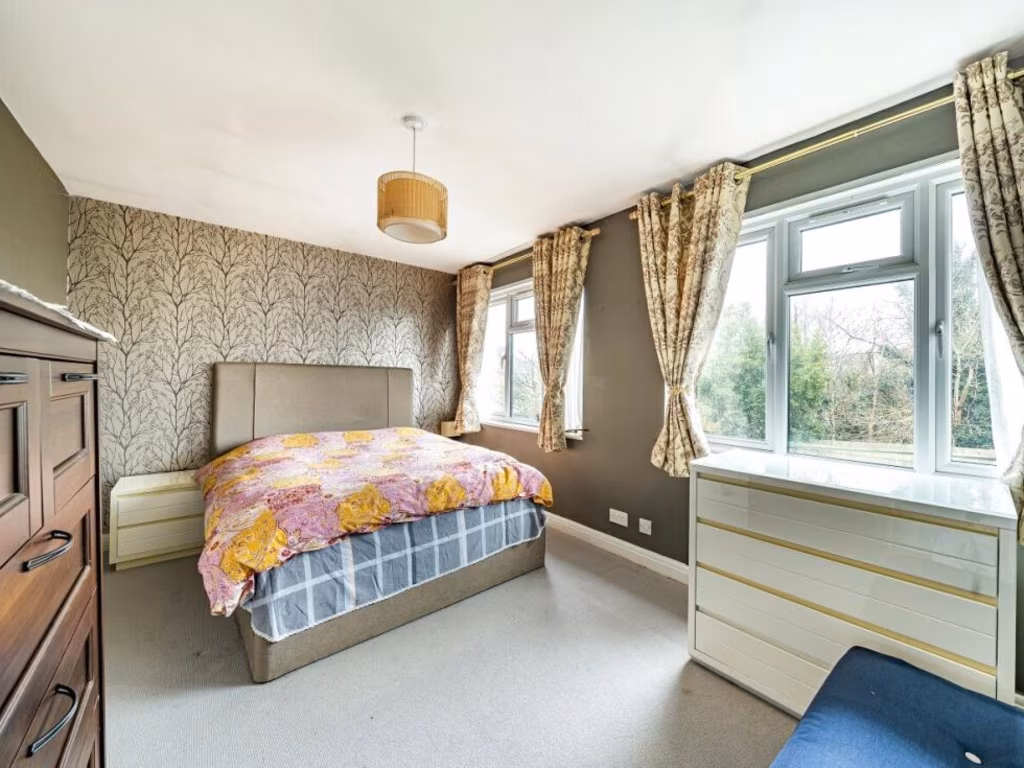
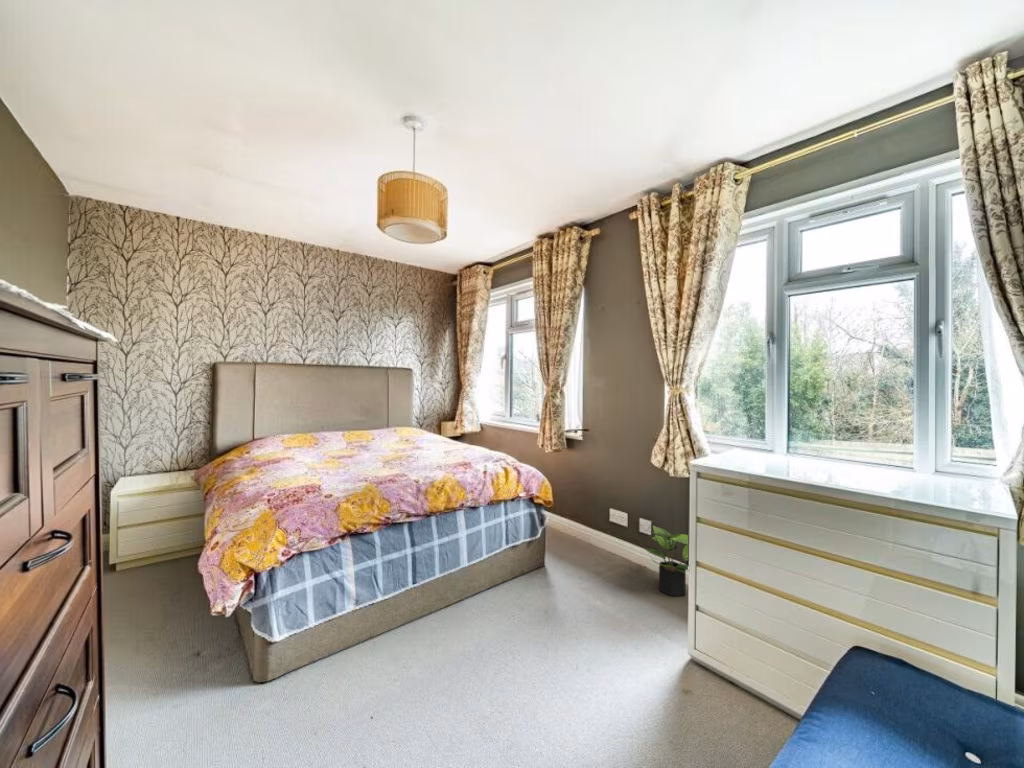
+ potted plant [644,524,689,597]
